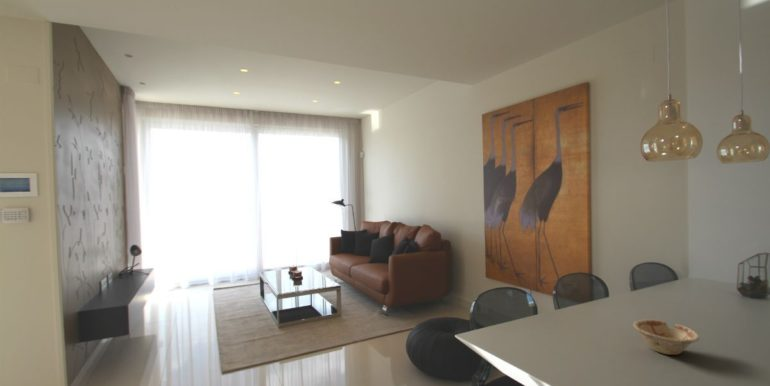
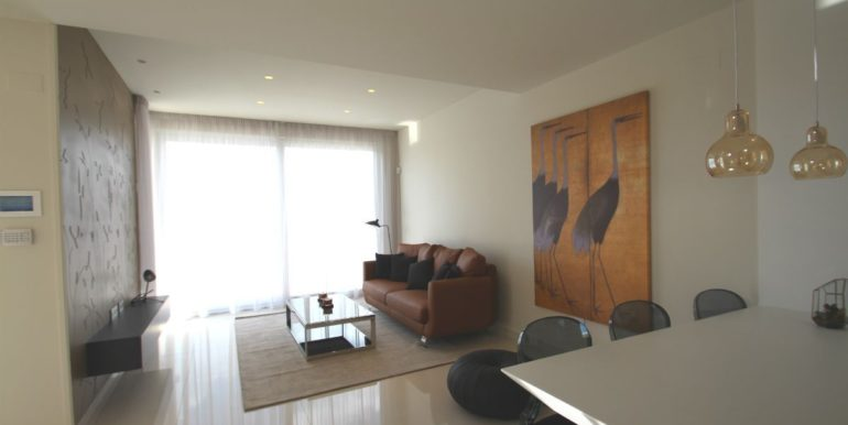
- dish [632,318,701,356]
